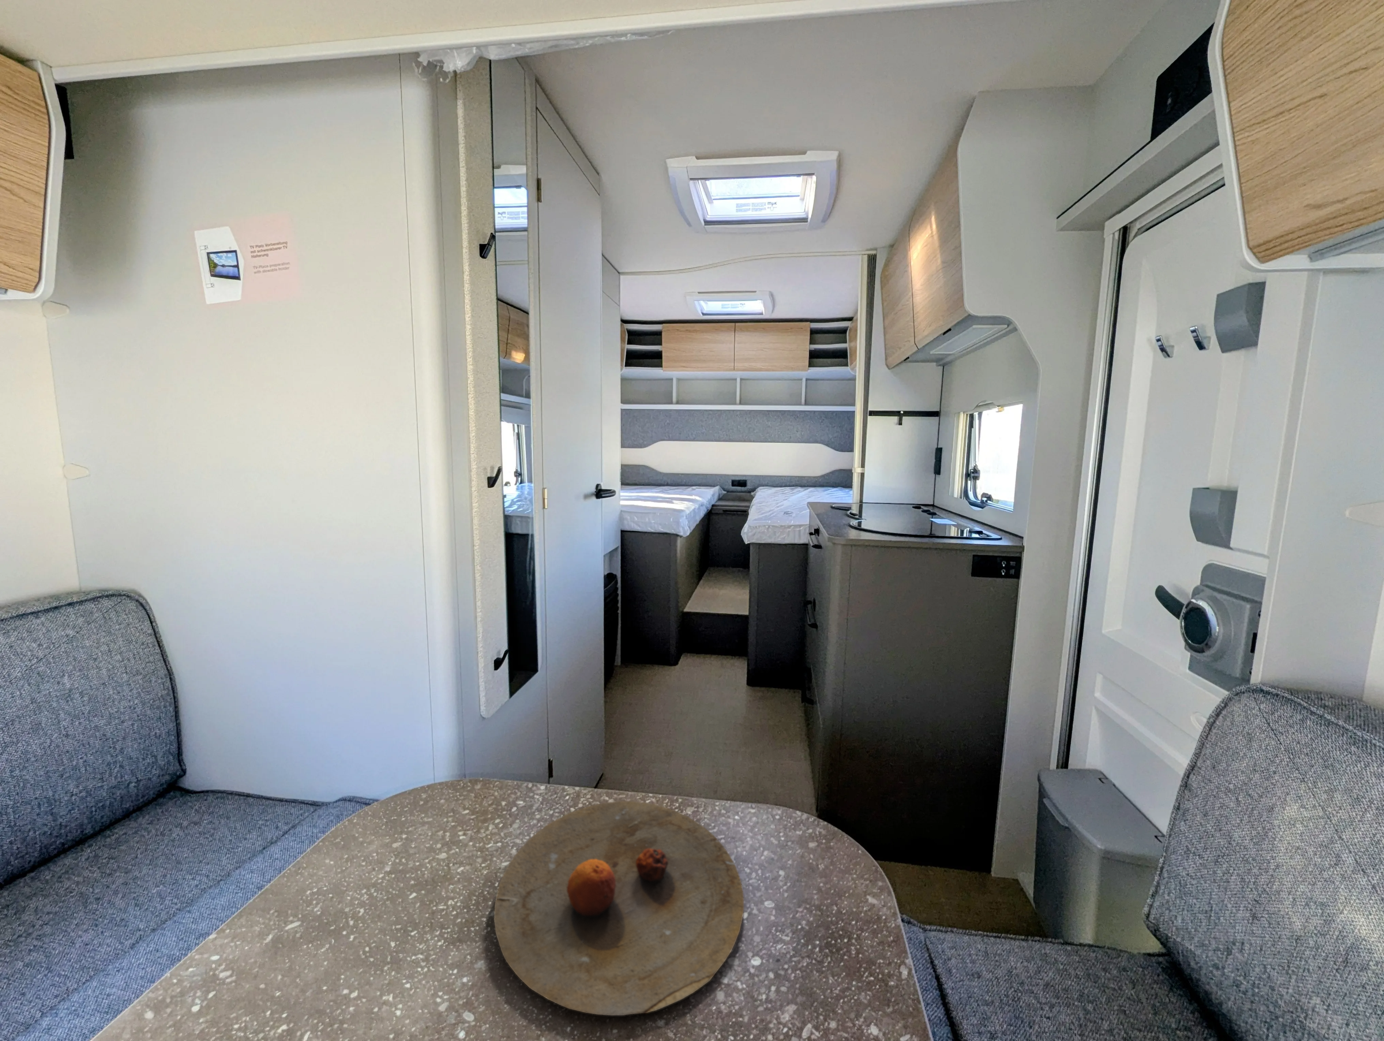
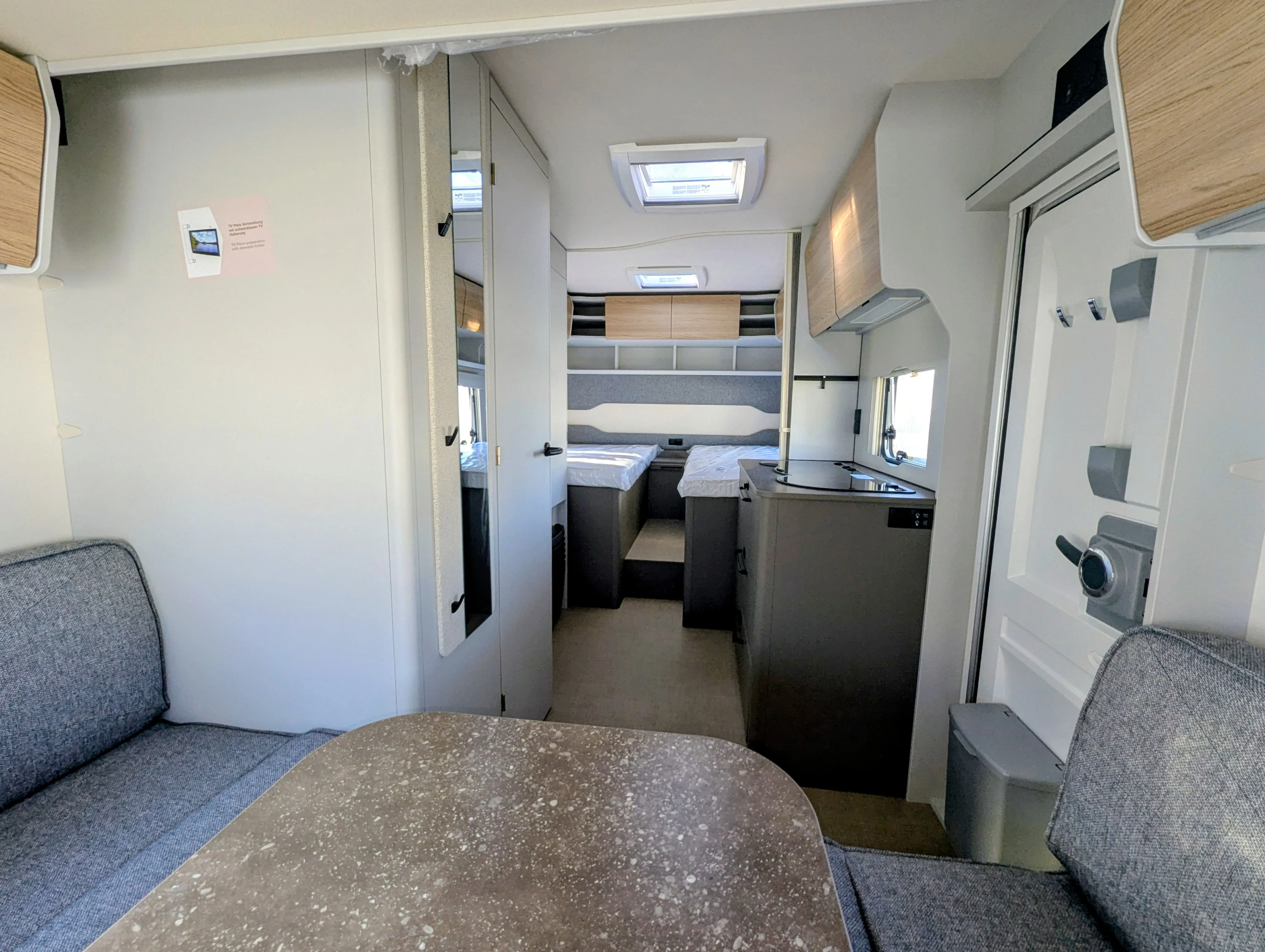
- plate [493,800,744,1016]
